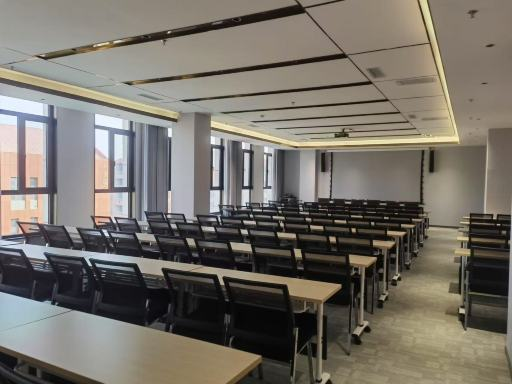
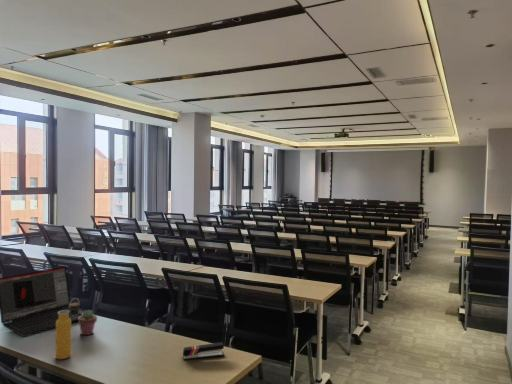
+ potted succulent [77,309,98,336]
+ laptop [0,266,86,338]
+ stapler [182,341,225,361]
+ water bottle [55,297,81,360]
